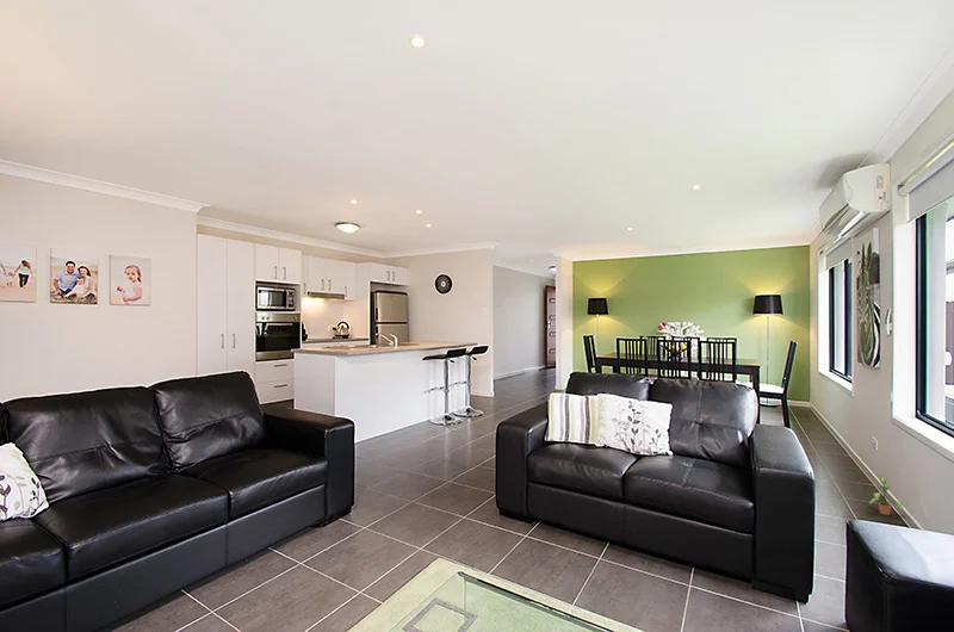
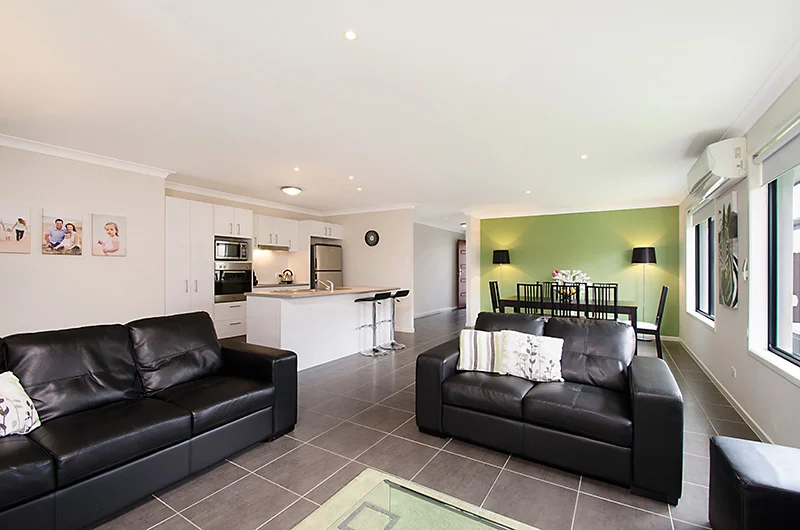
- potted plant [868,473,906,516]
